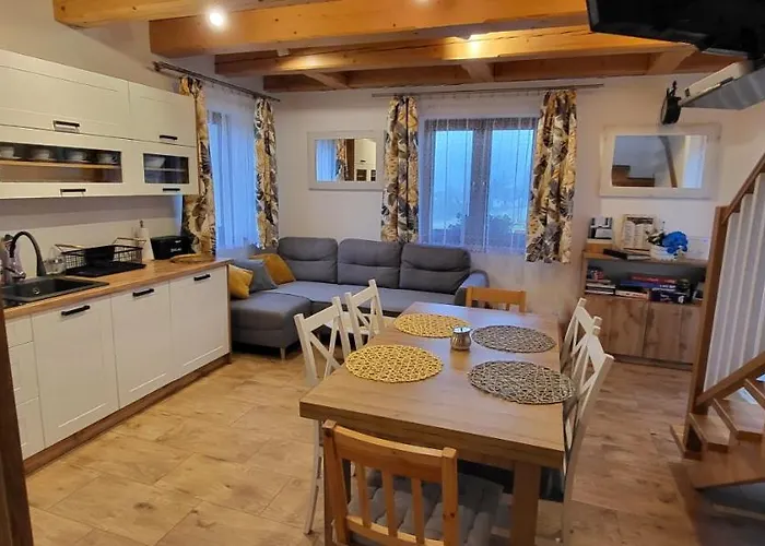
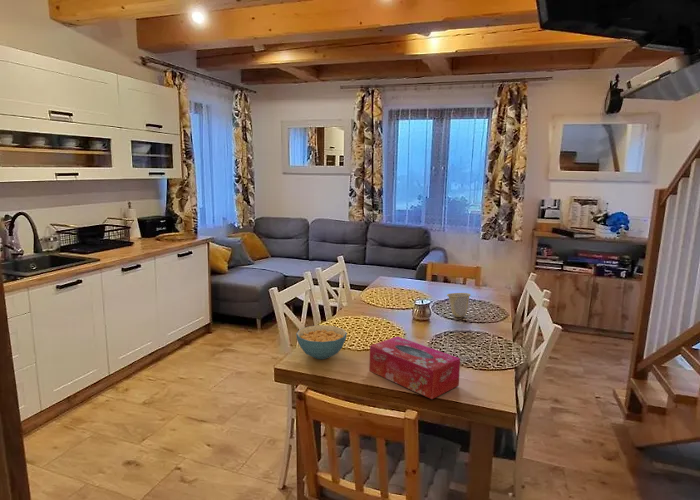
+ tissue box [368,335,461,400]
+ cereal bowl [295,324,348,360]
+ cup [446,292,472,318]
